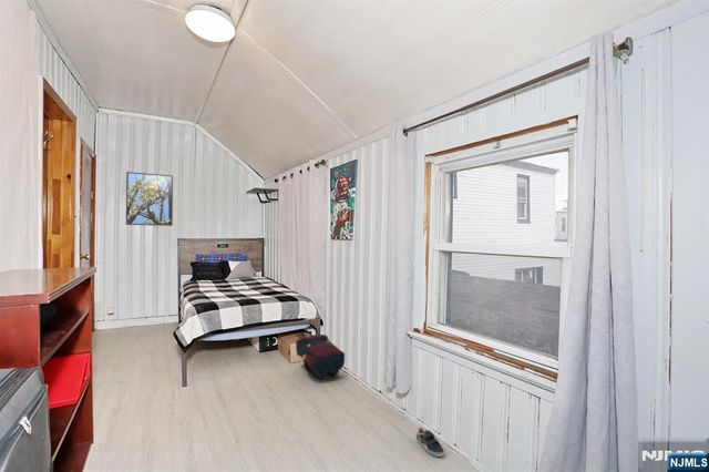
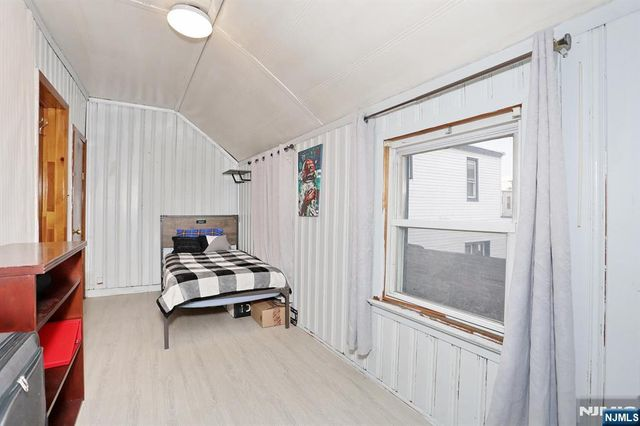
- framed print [125,171,174,227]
- sneaker [415,425,445,458]
- satchel [295,334,346,380]
